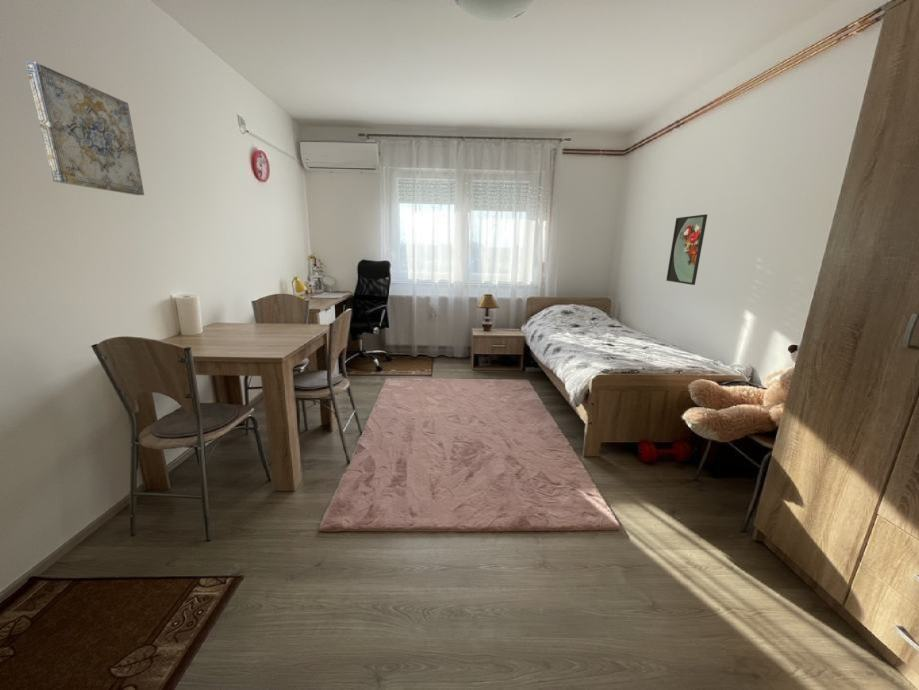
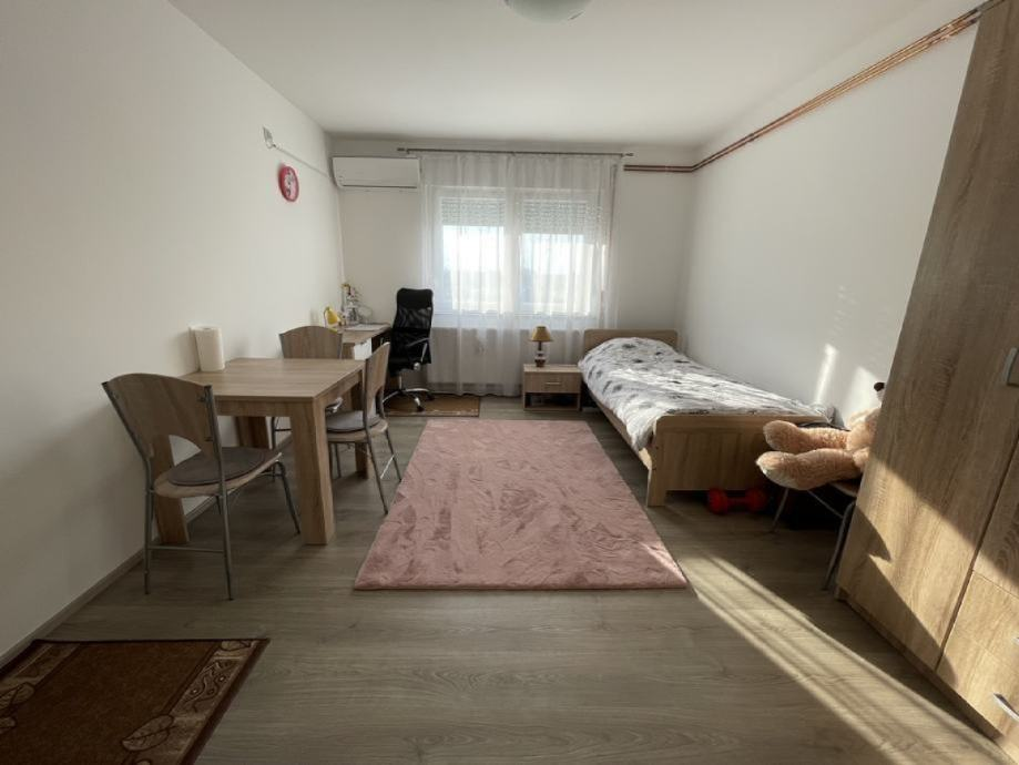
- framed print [665,213,708,286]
- wall art [25,61,145,196]
